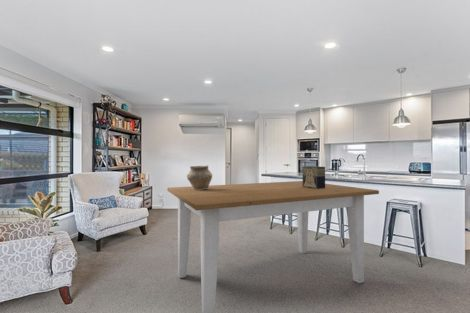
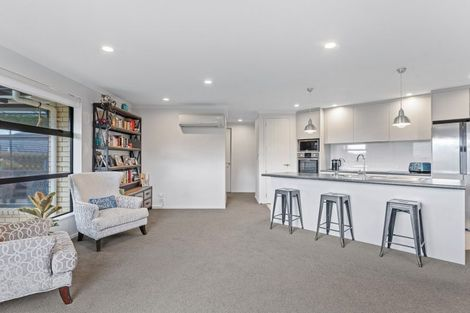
- decorative box [302,165,326,189]
- pottery vessel [186,164,213,190]
- table [167,180,380,313]
